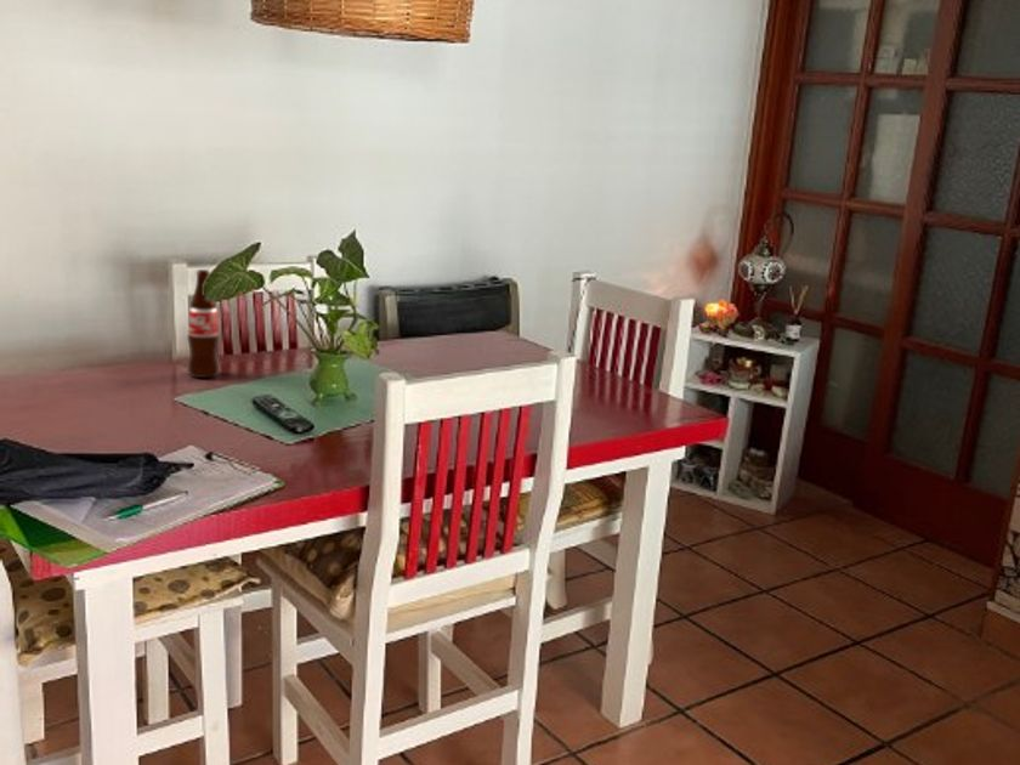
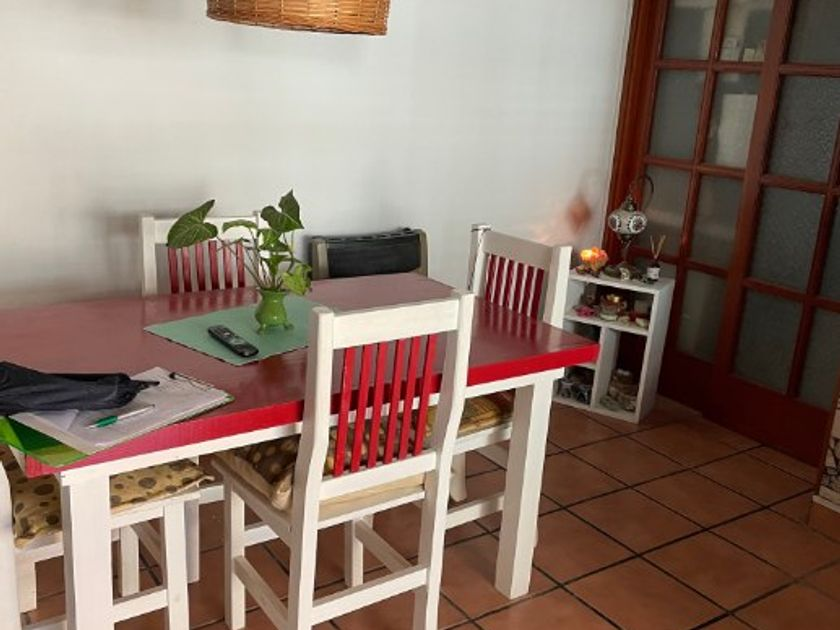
- bottle [186,268,220,379]
